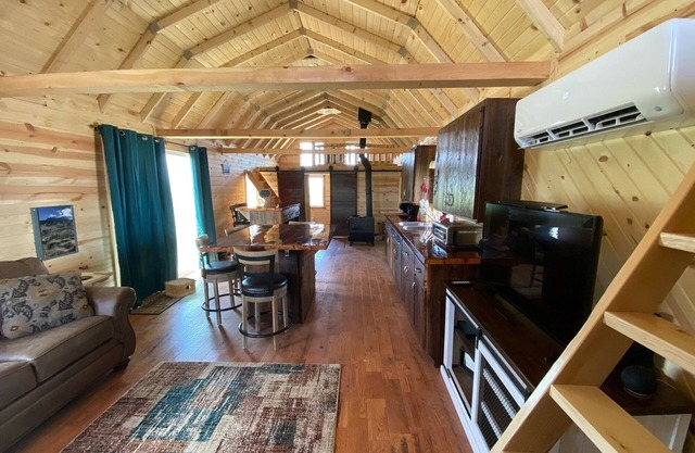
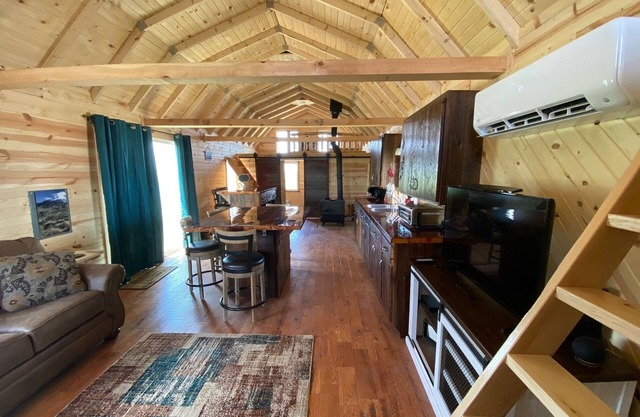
- woven basket [164,277,198,299]
